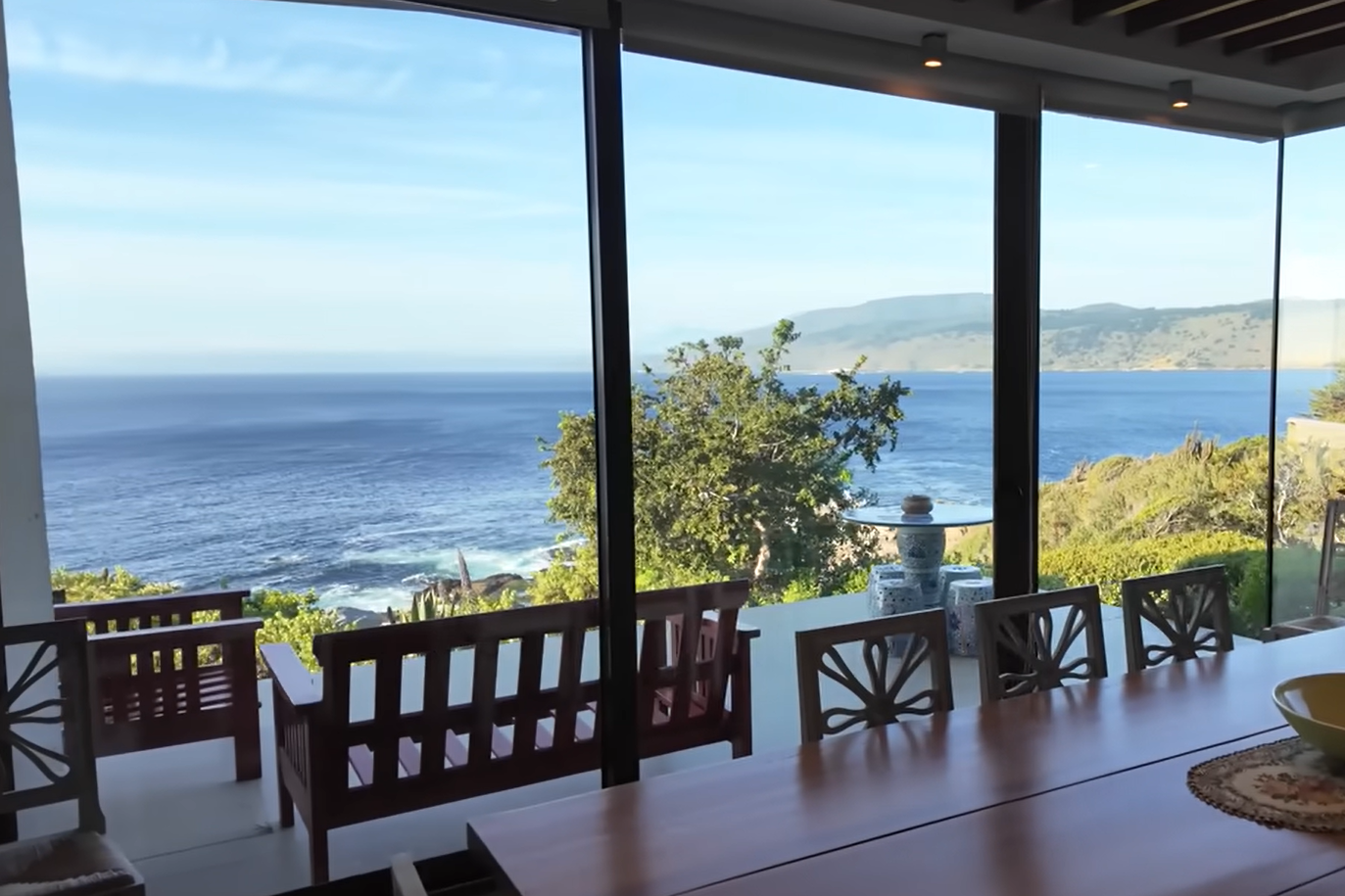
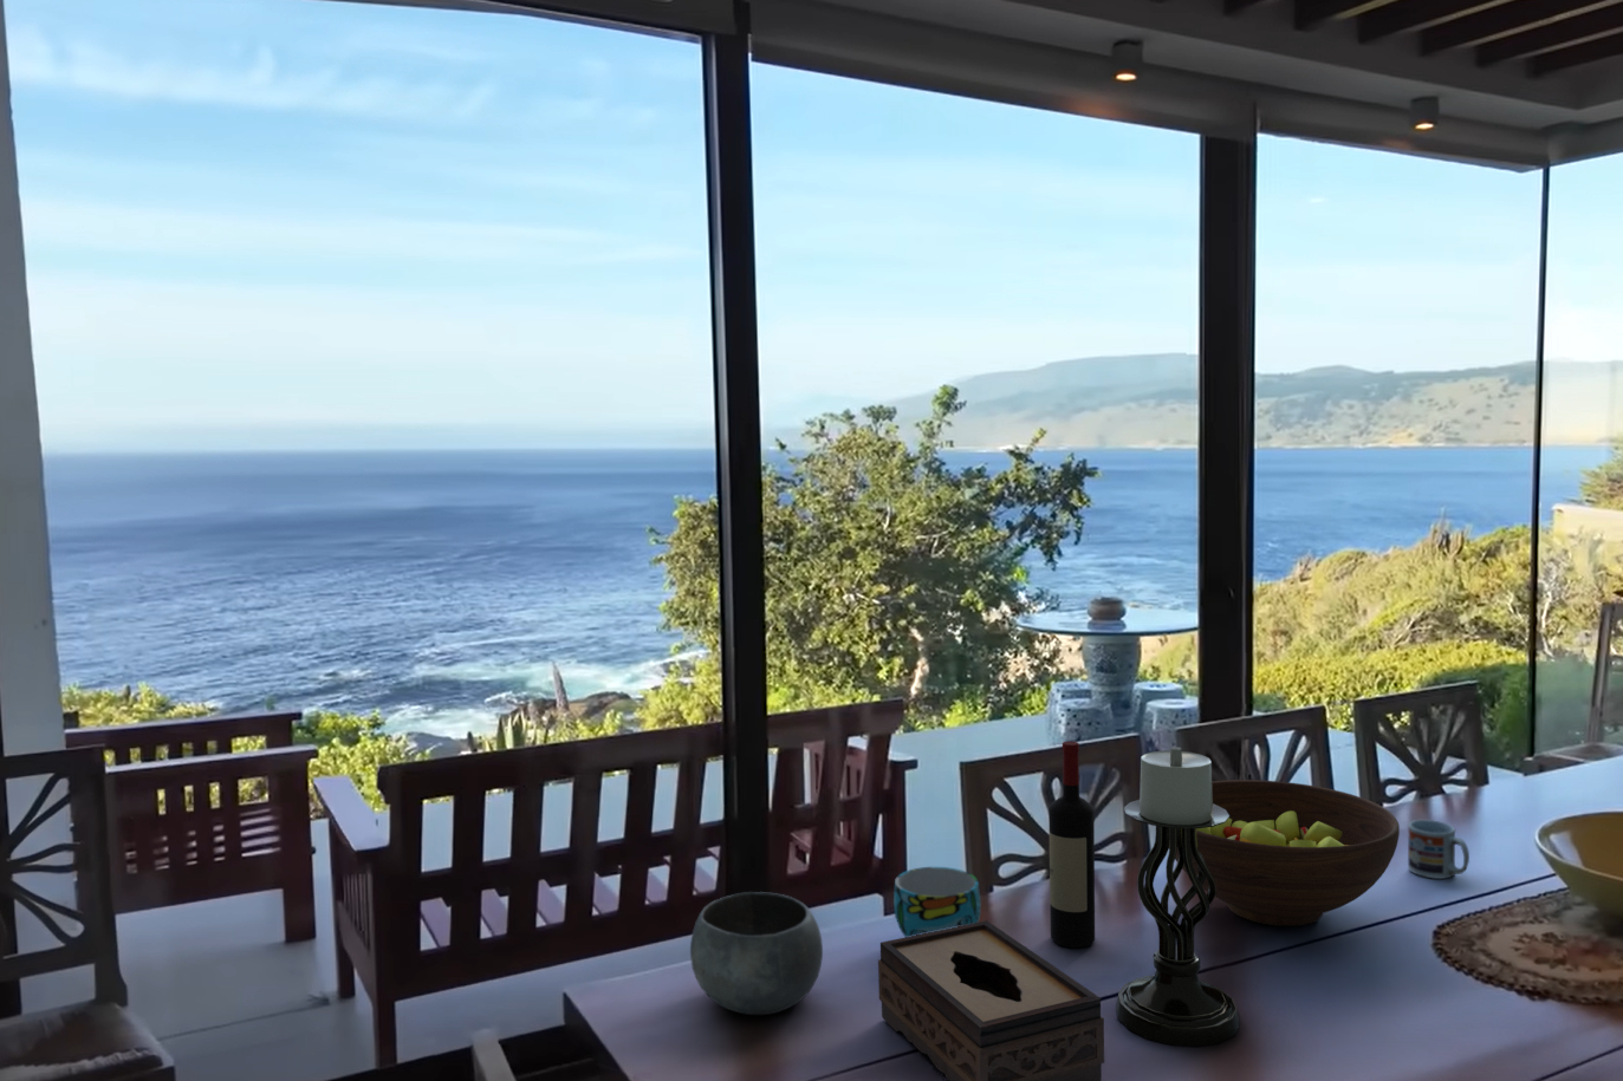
+ bowl [689,890,824,1016]
+ cup [1407,819,1471,881]
+ candle holder [1115,746,1242,1048]
+ fruit bowl [1169,778,1401,928]
+ tissue box [877,919,1105,1081]
+ cup [893,866,982,939]
+ wine bottle [1047,740,1096,948]
